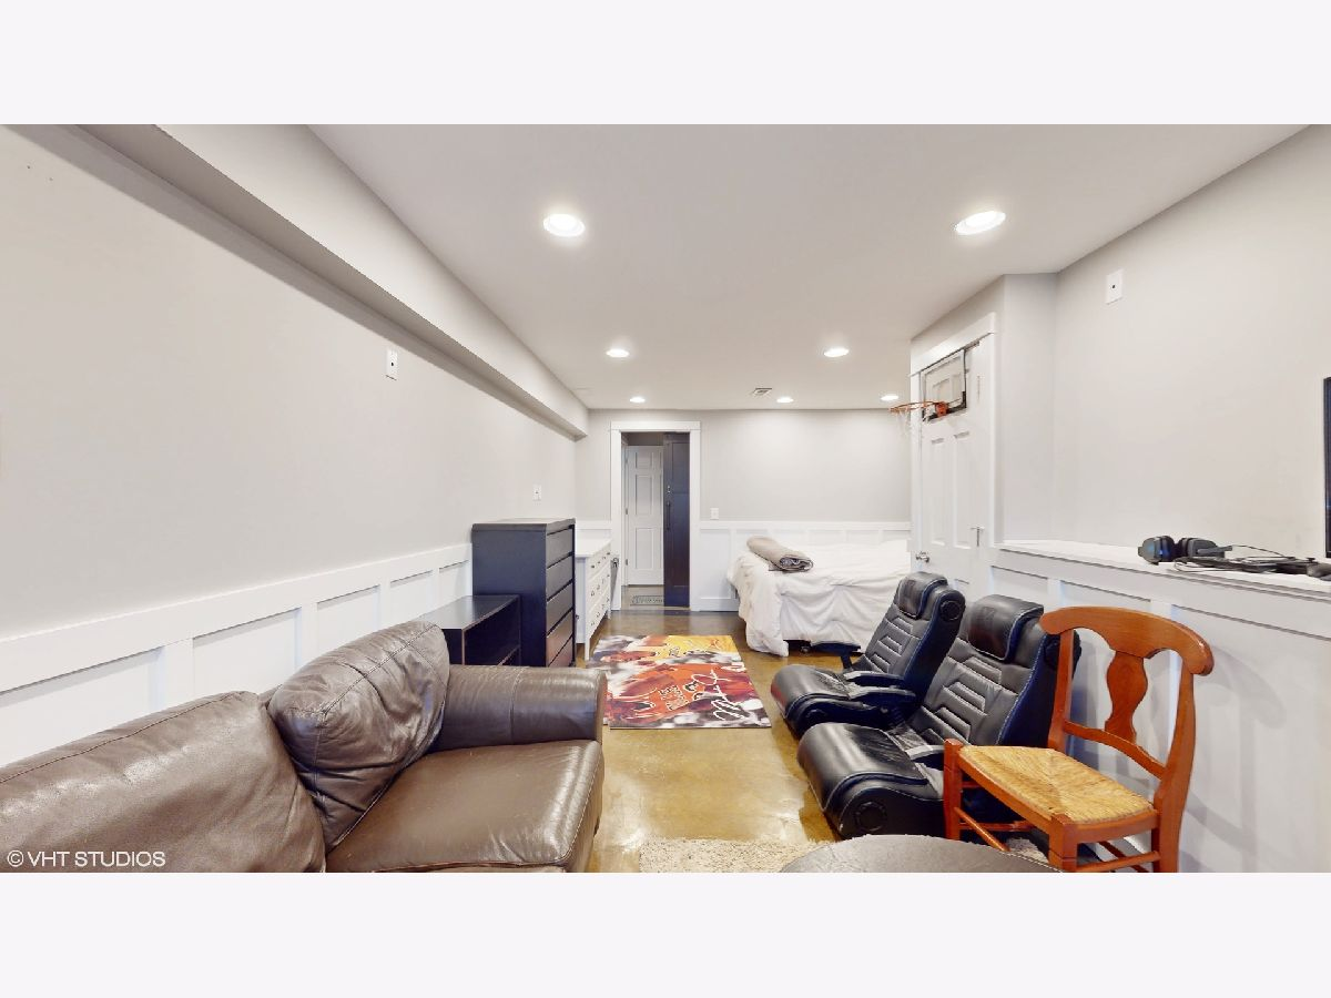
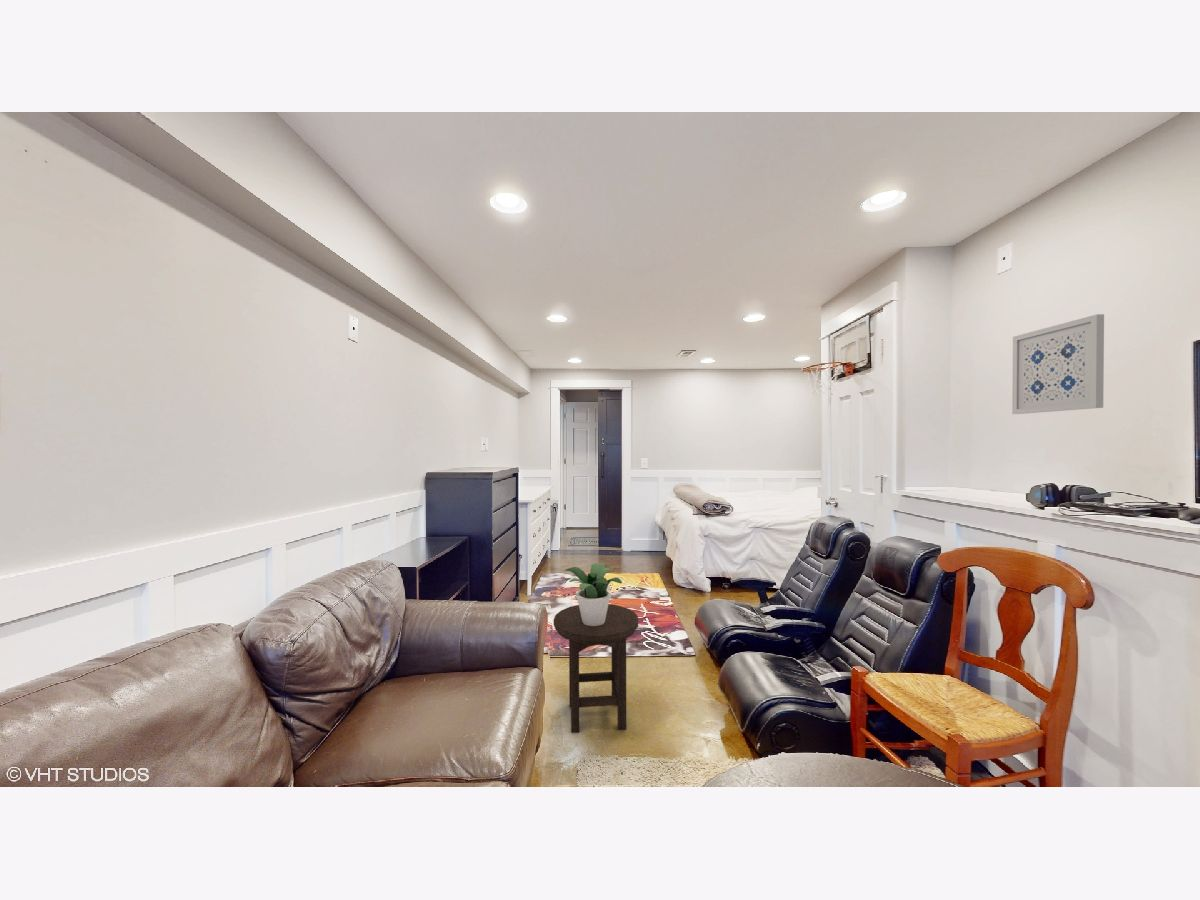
+ wall art [1011,313,1105,415]
+ stool [553,603,639,734]
+ potted plant [564,562,623,626]
